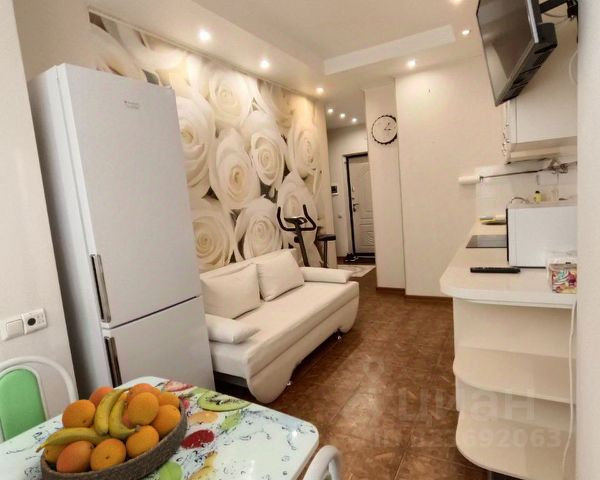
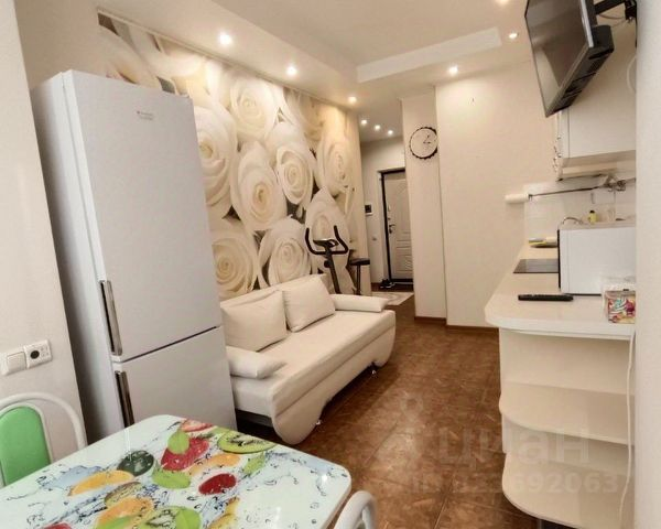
- fruit bowl [35,382,188,480]
